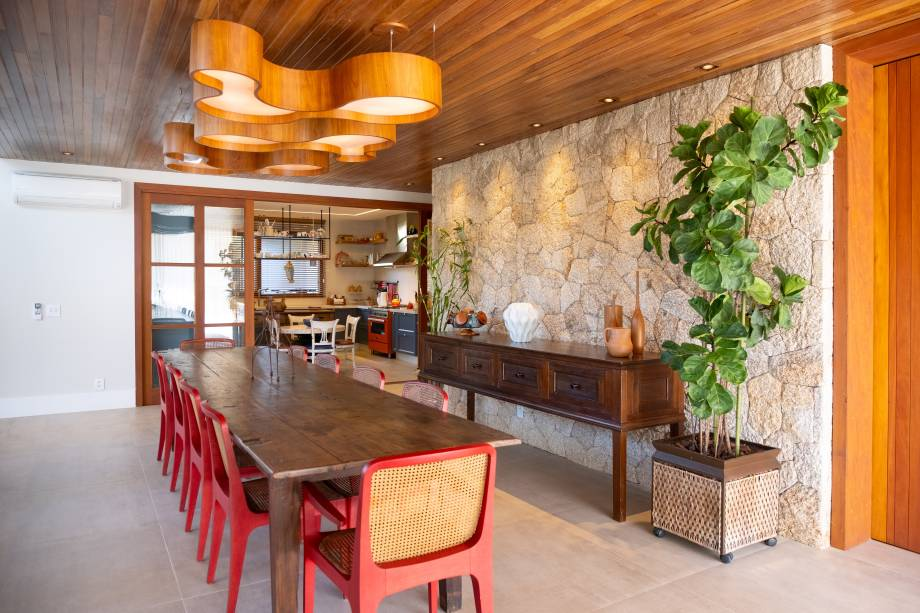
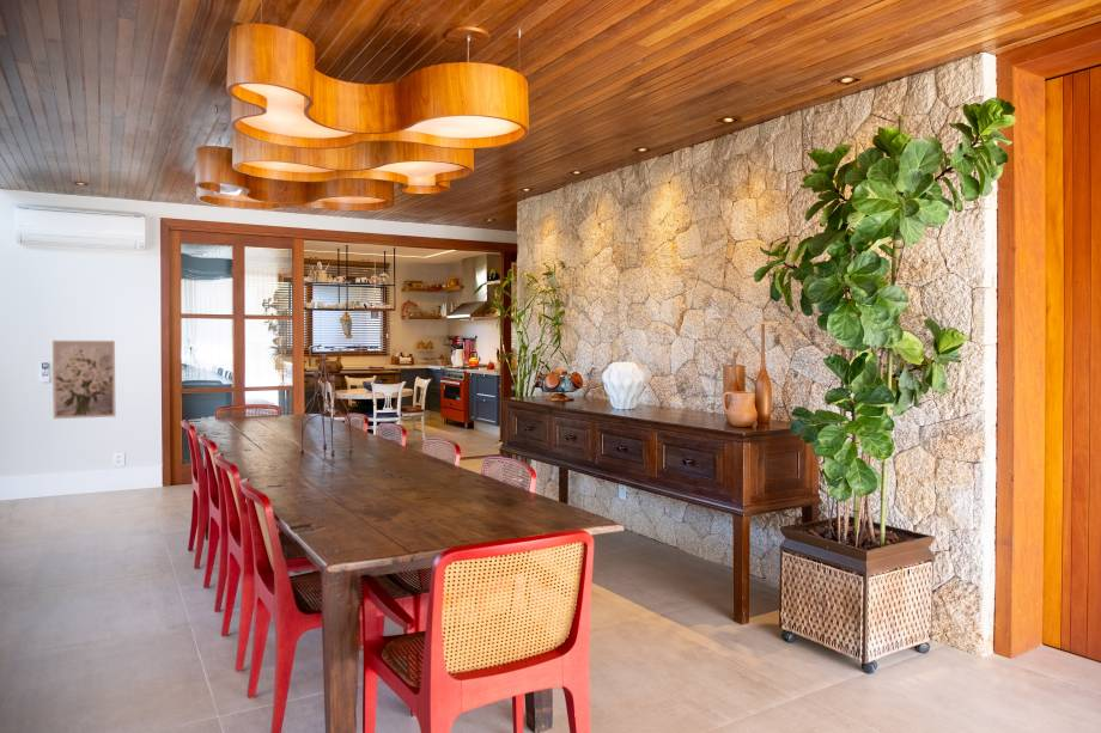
+ wall art [51,340,117,420]
